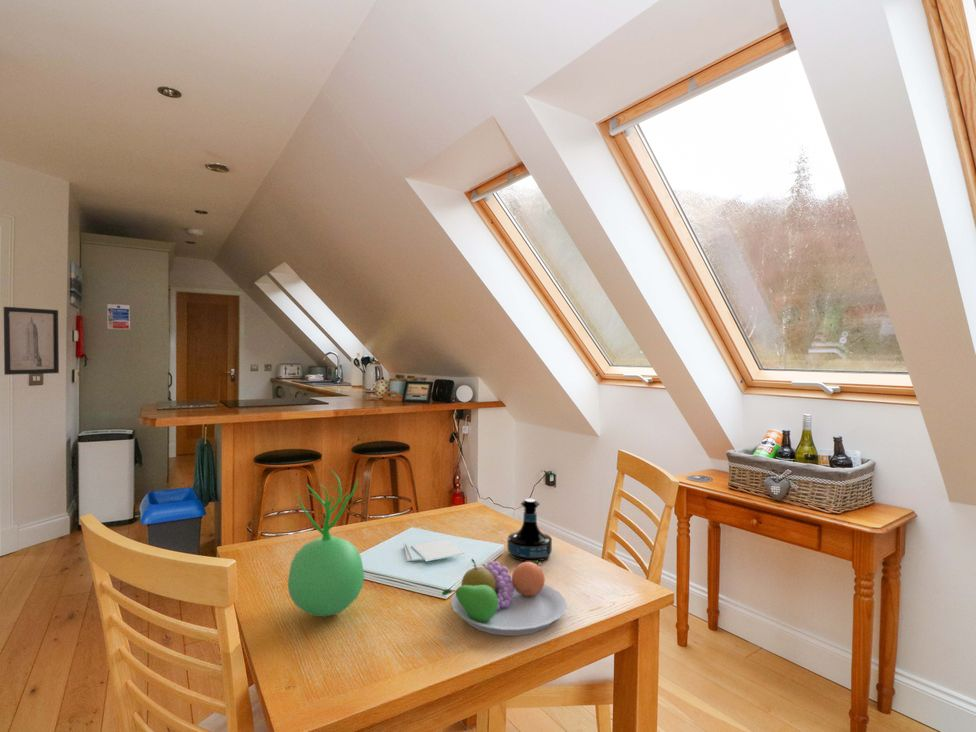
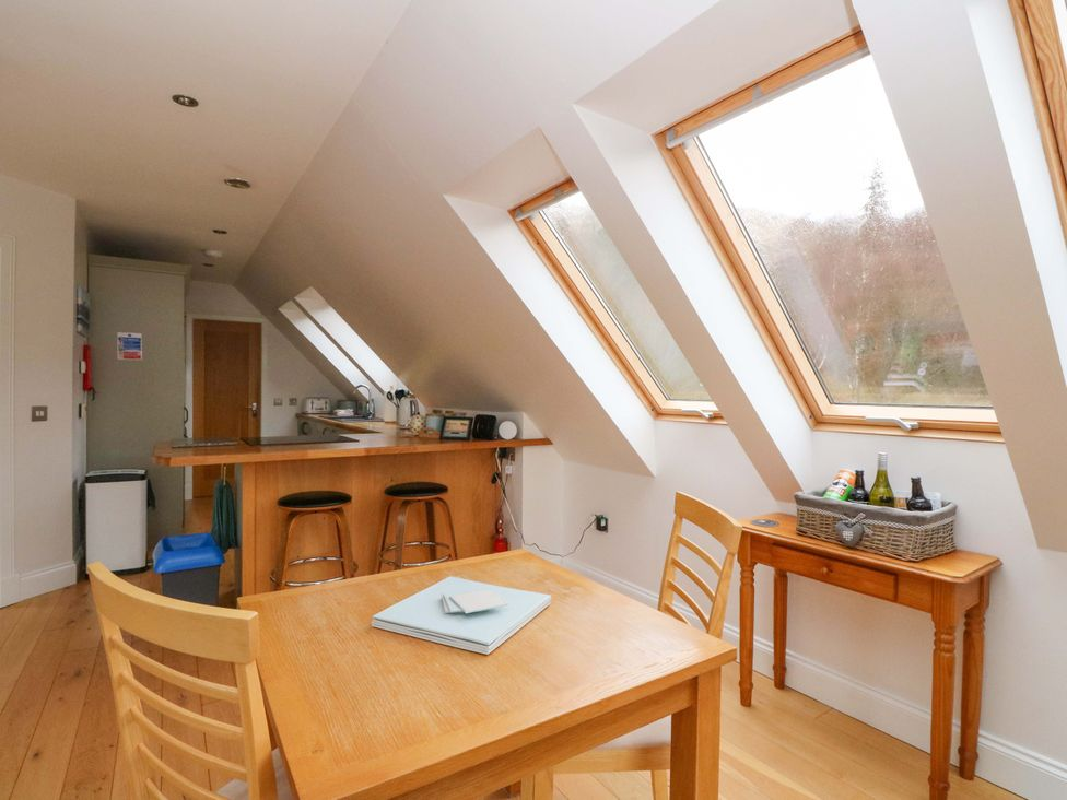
- wall art [3,306,60,376]
- fruit bowl [441,558,567,637]
- tequila bottle [507,498,553,562]
- vase [287,466,365,617]
